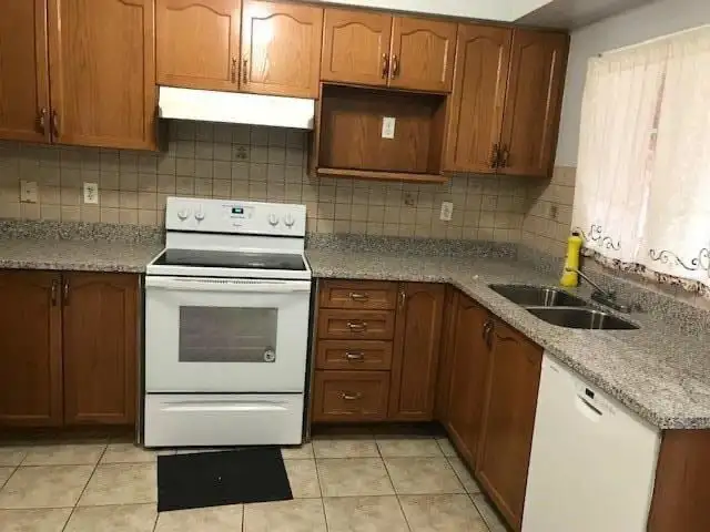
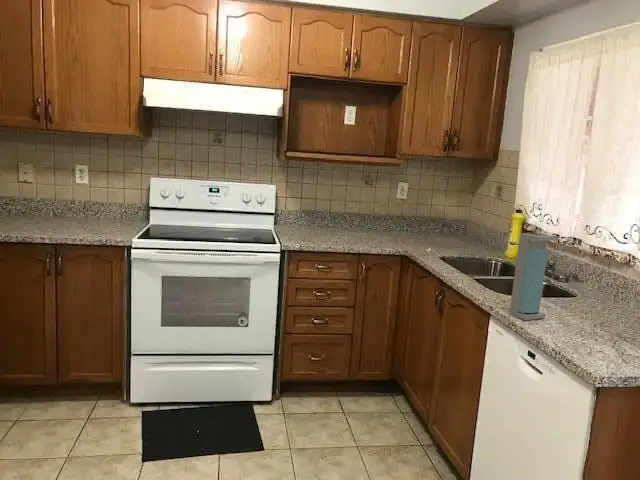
+ soap dispenser [508,232,558,321]
